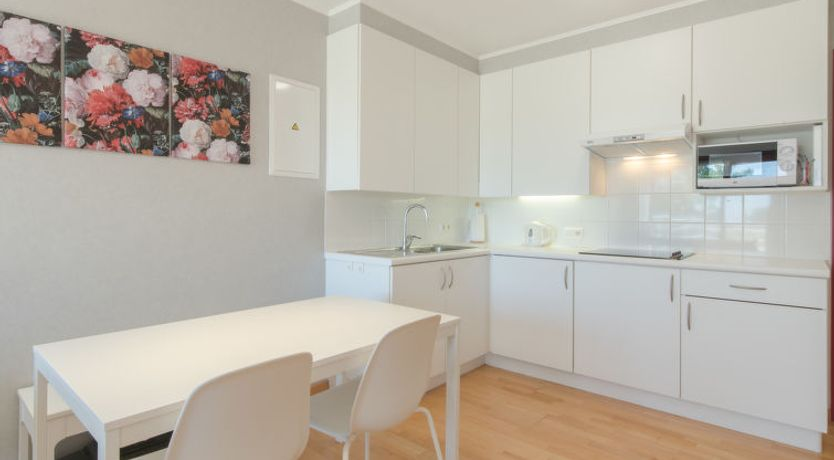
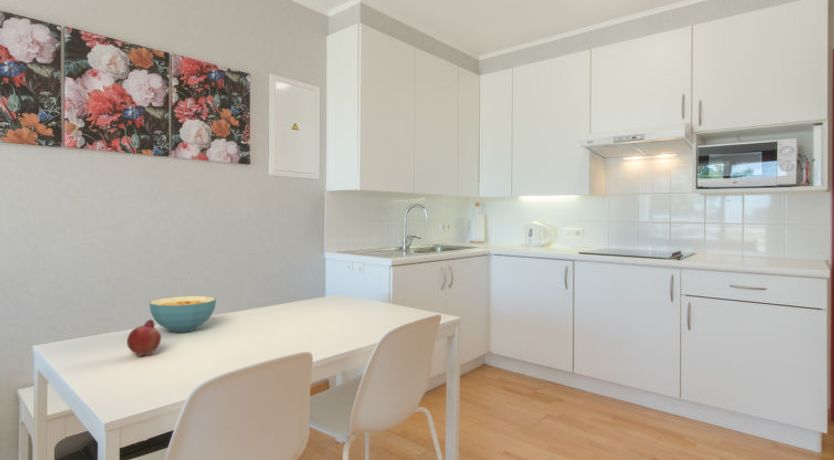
+ fruit [126,319,162,357]
+ cereal bowl [149,295,217,333]
